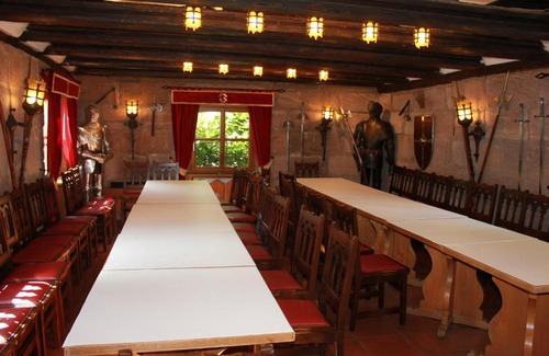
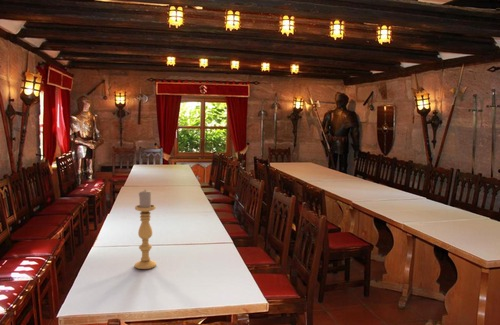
+ candle holder [134,190,157,270]
